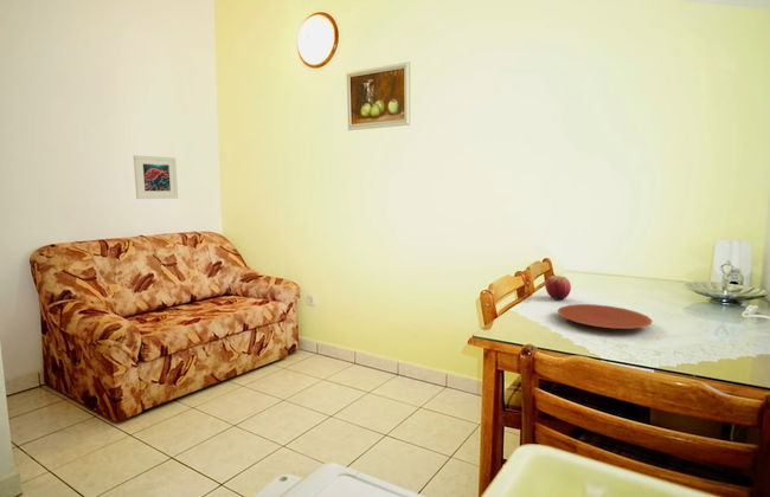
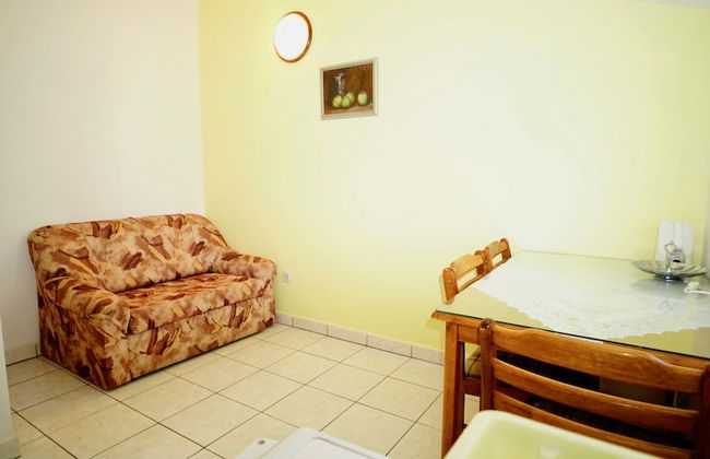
- plate [556,303,654,330]
- apple [544,273,572,301]
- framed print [133,154,179,200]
